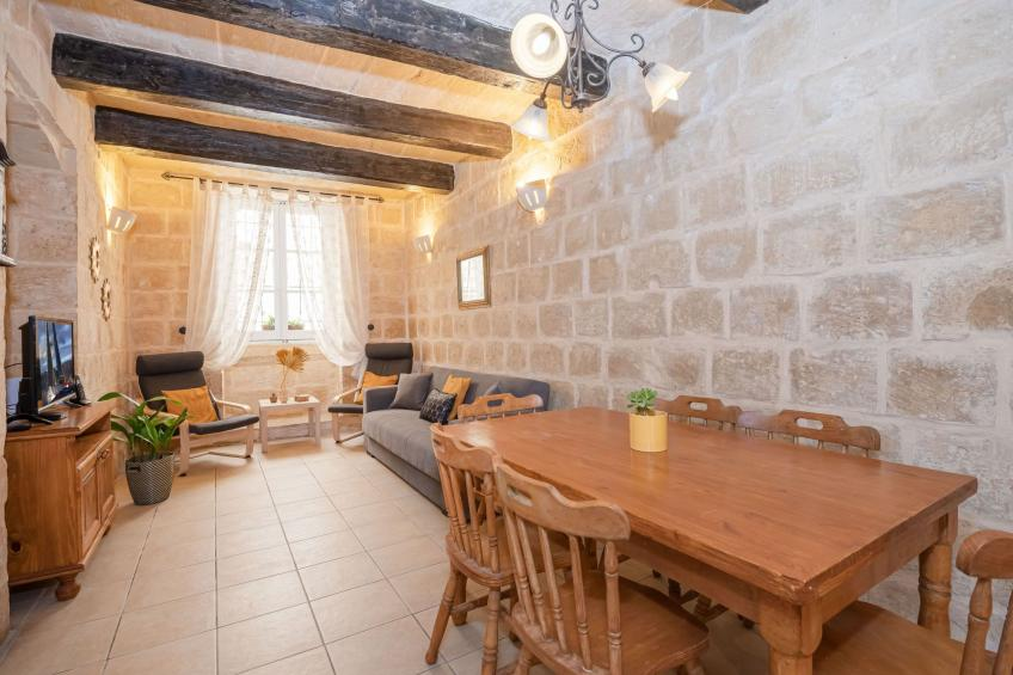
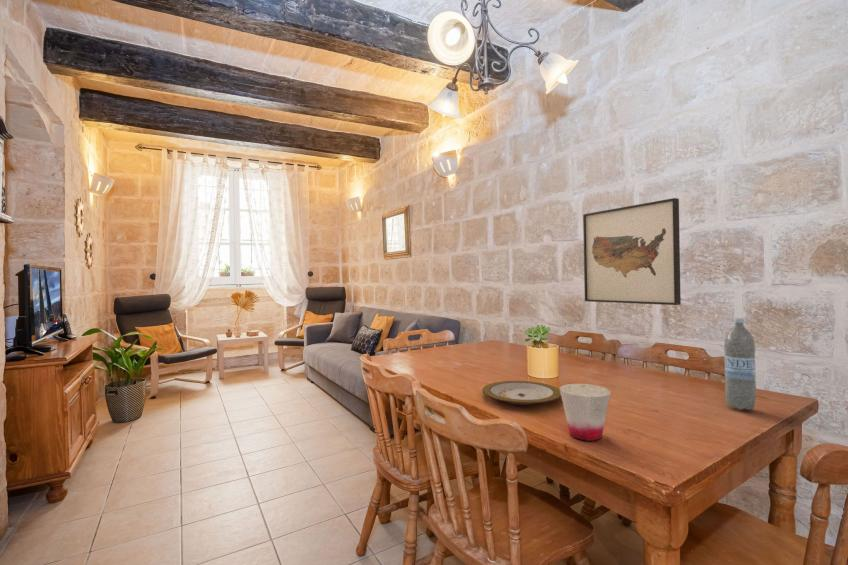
+ cup [559,383,612,442]
+ wall art [582,197,682,306]
+ water bottle [723,317,757,411]
+ plate [481,380,562,406]
